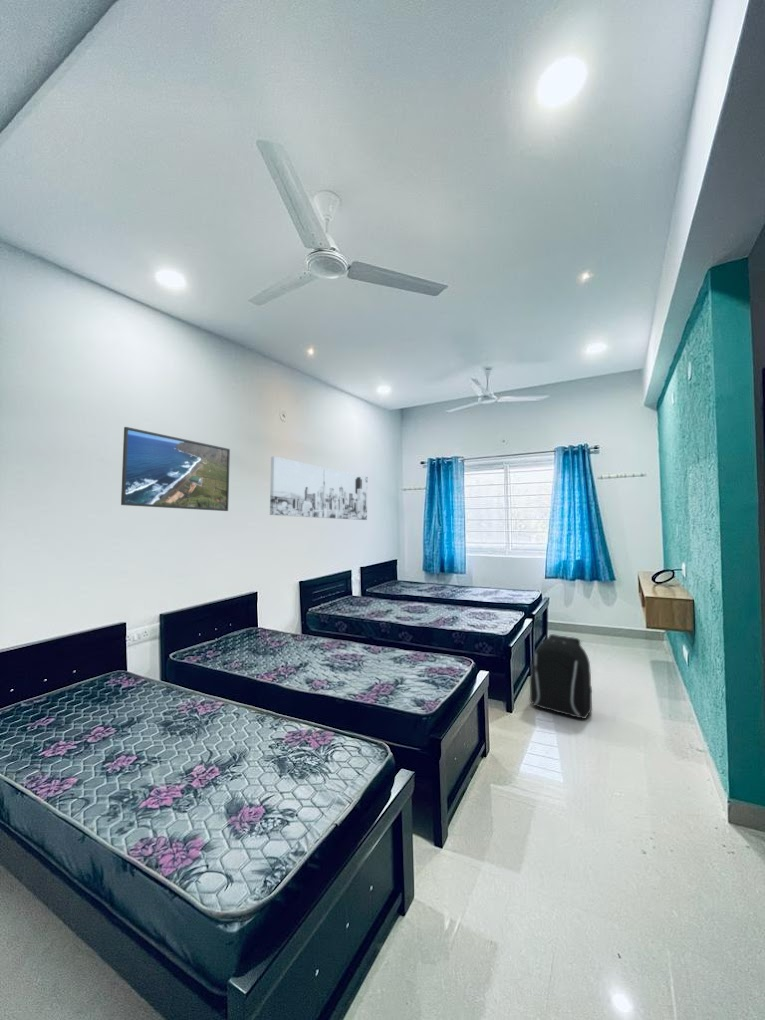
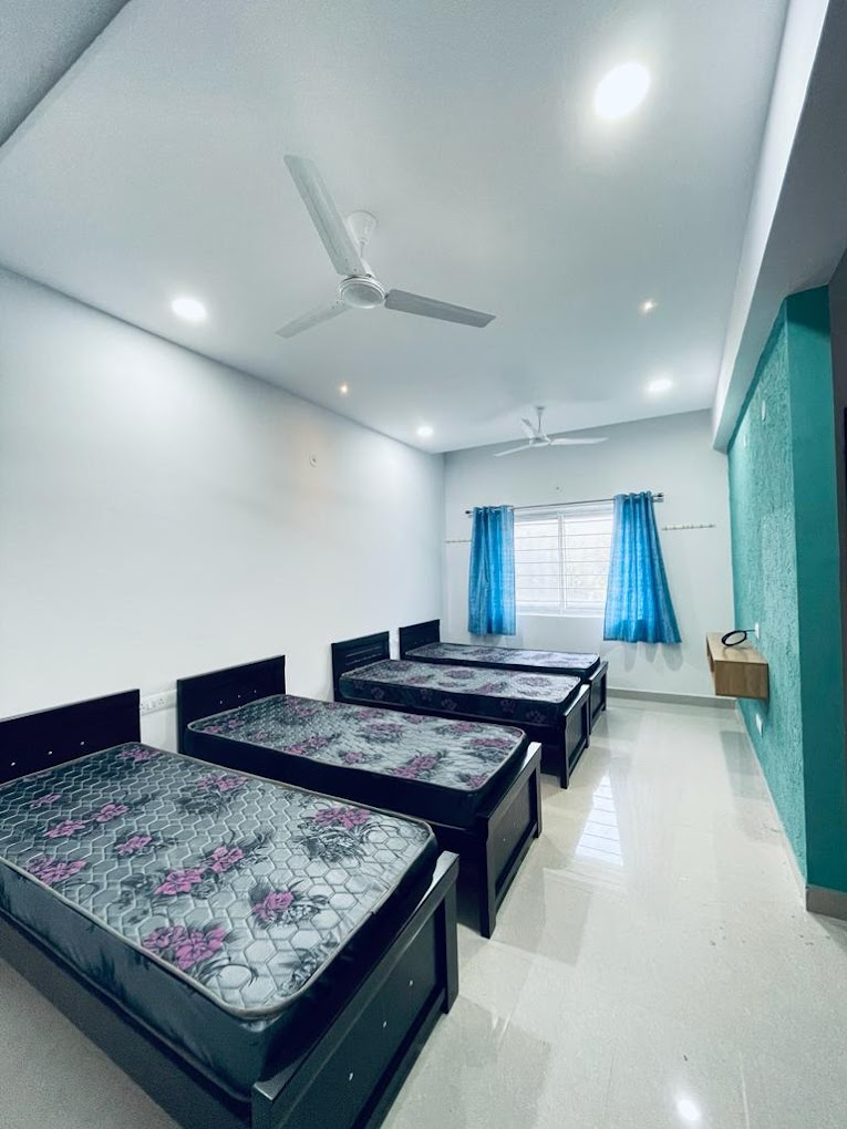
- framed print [120,426,231,512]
- backpack [529,633,593,720]
- wall art [269,455,368,521]
